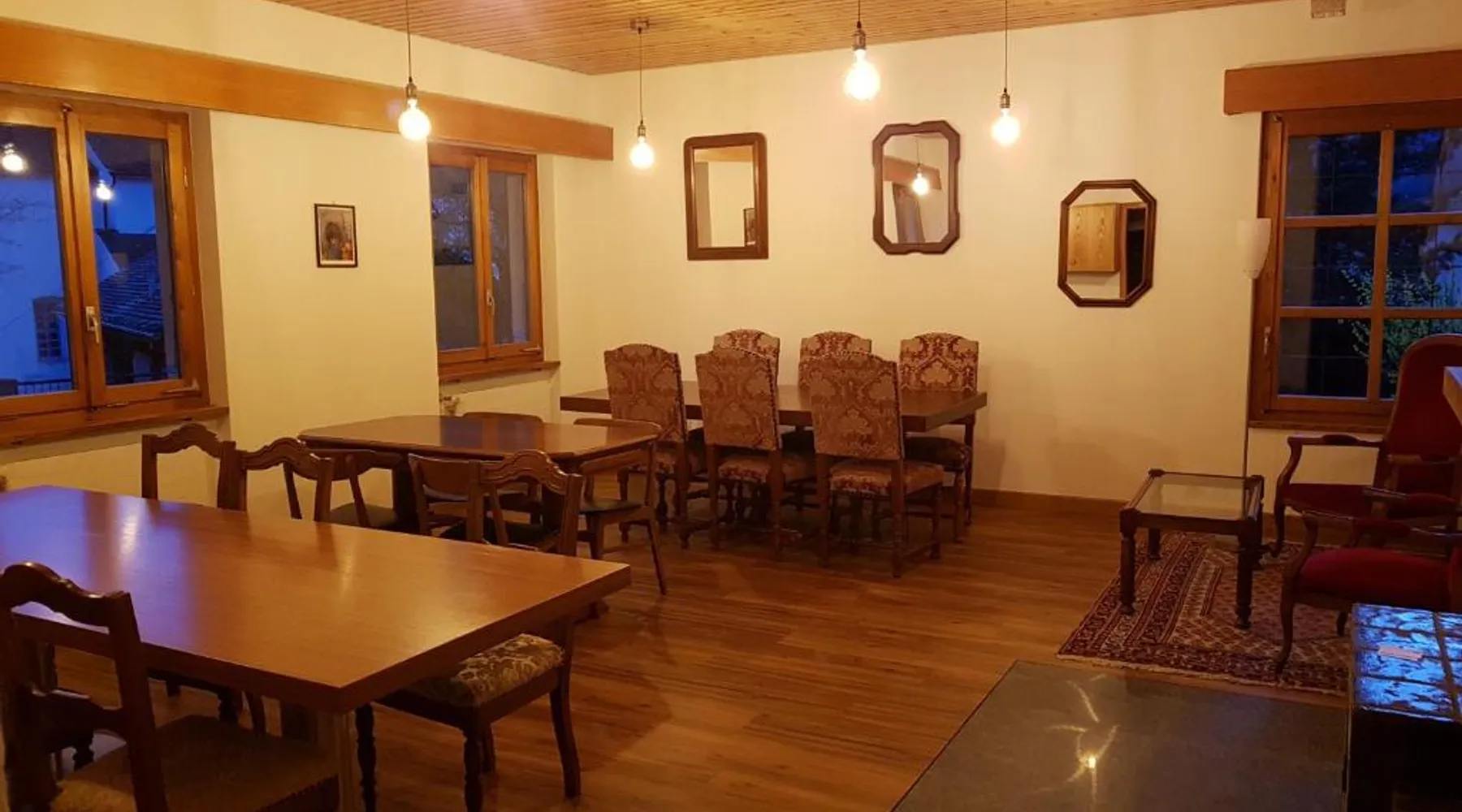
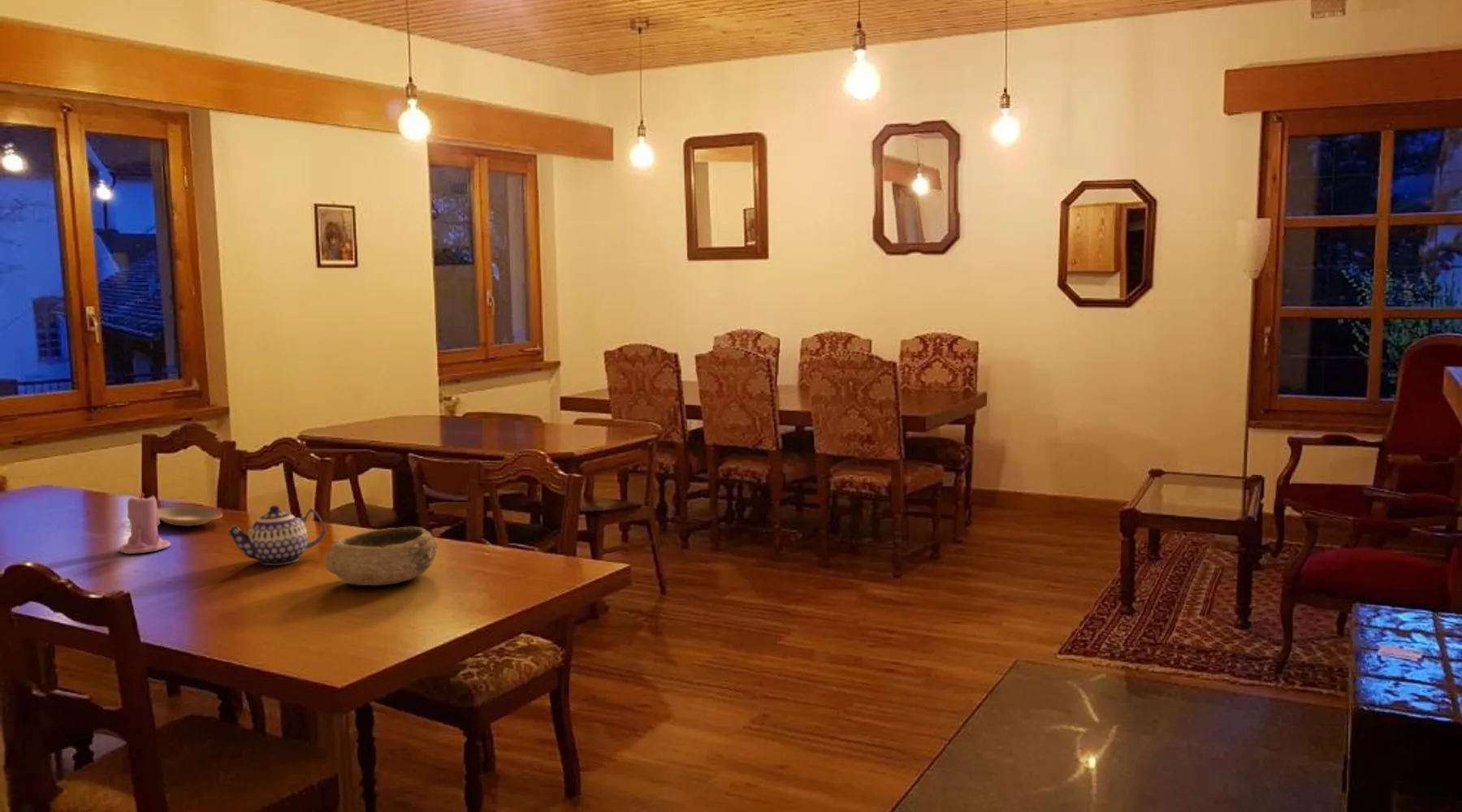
+ plate [157,505,223,527]
+ teapot [228,504,326,566]
+ candle [119,487,171,555]
+ bowl [324,526,438,586]
